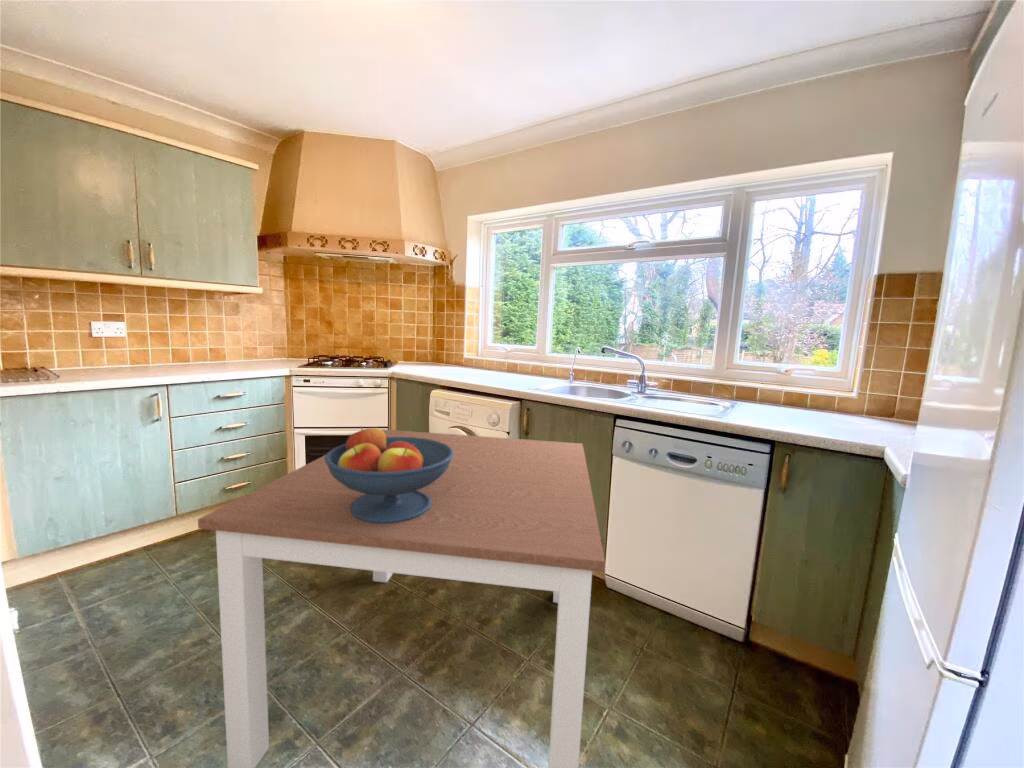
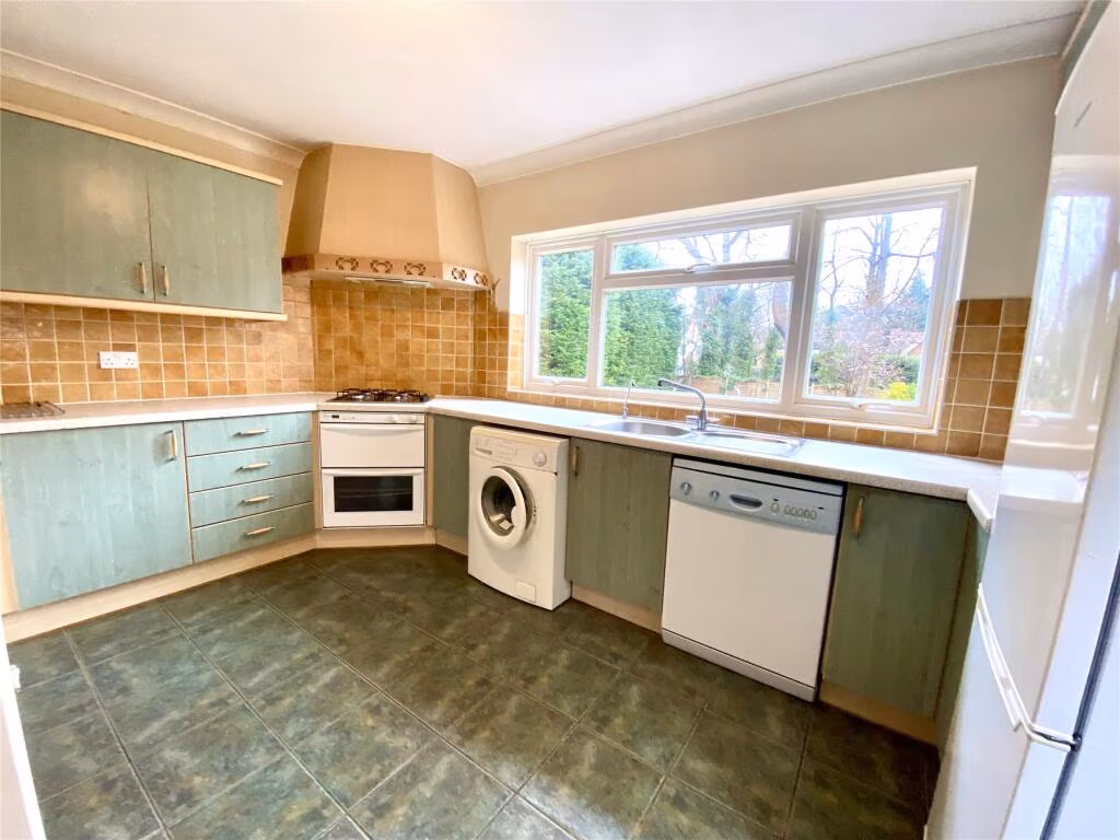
- dining table [197,428,606,768]
- fruit bowl [324,425,454,523]
